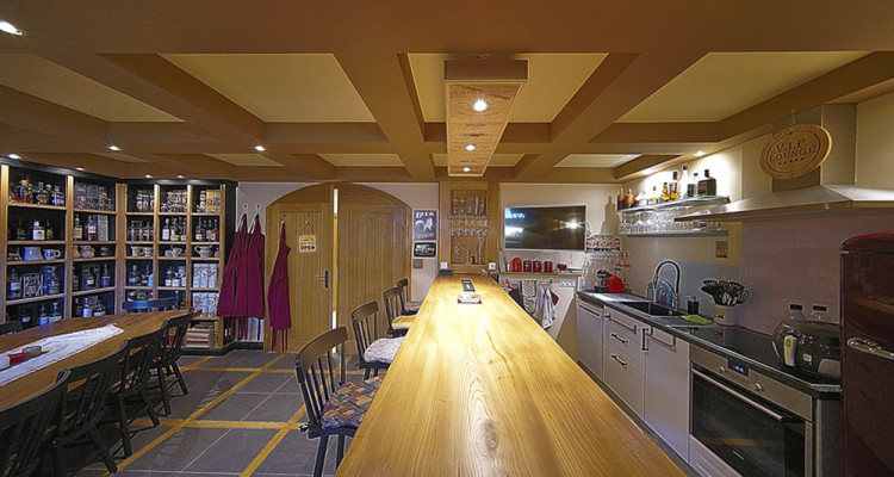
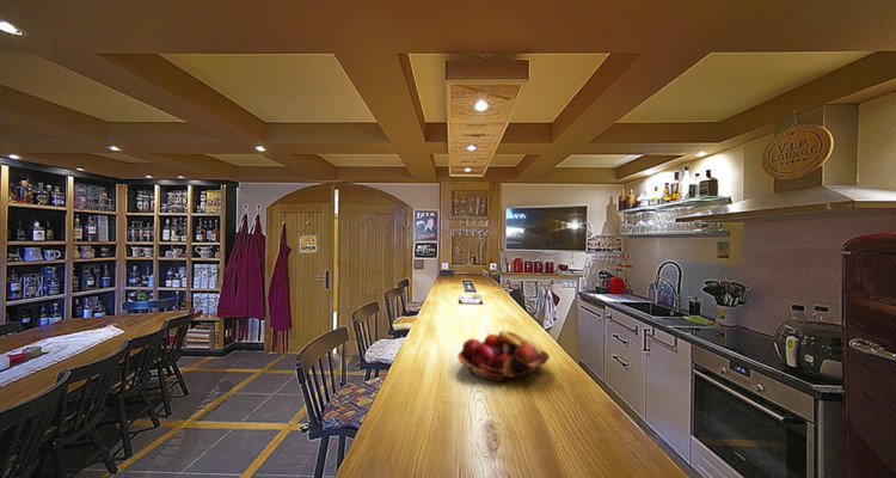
+ fruit basket [456,329,551,382]
